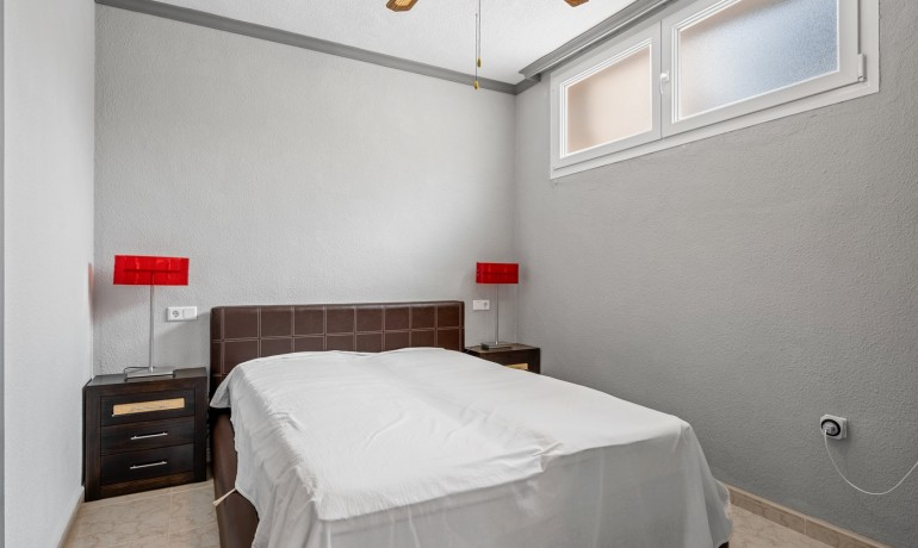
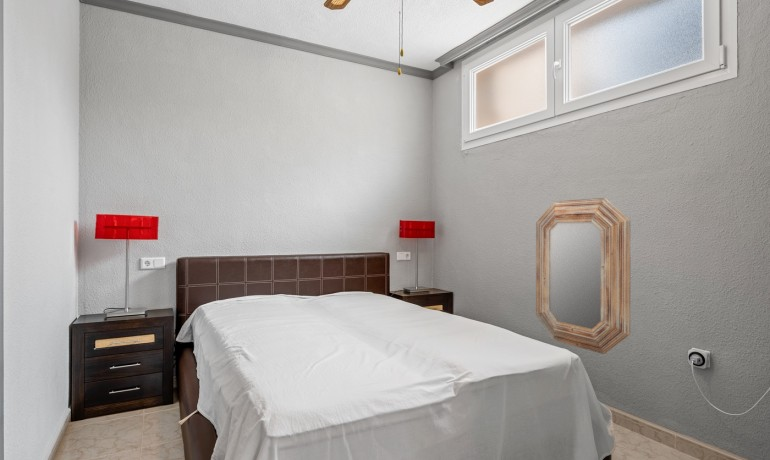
+ home mirror [535,197,631,355]
